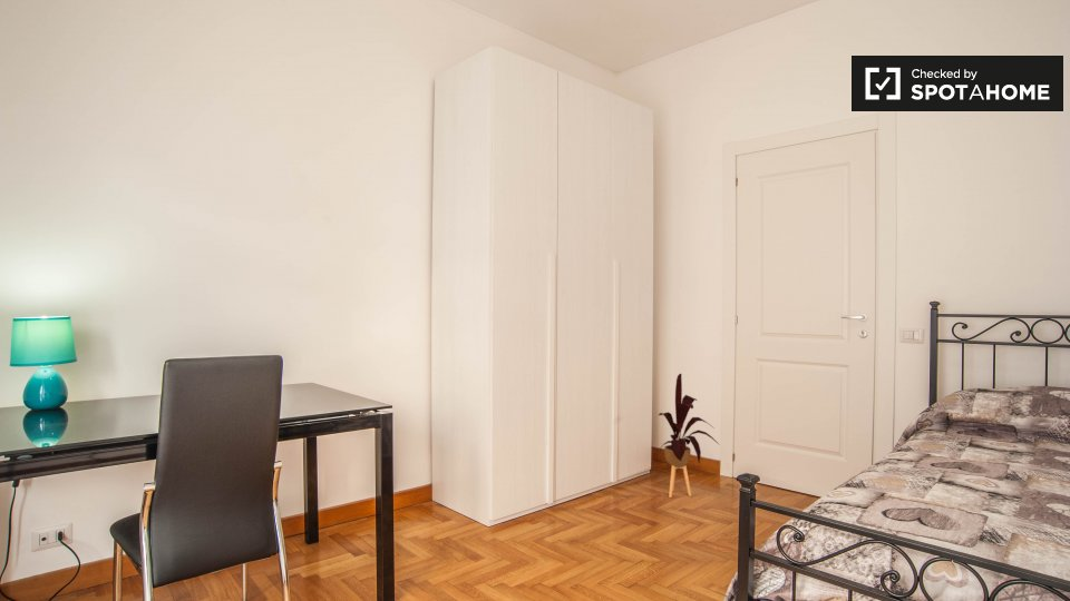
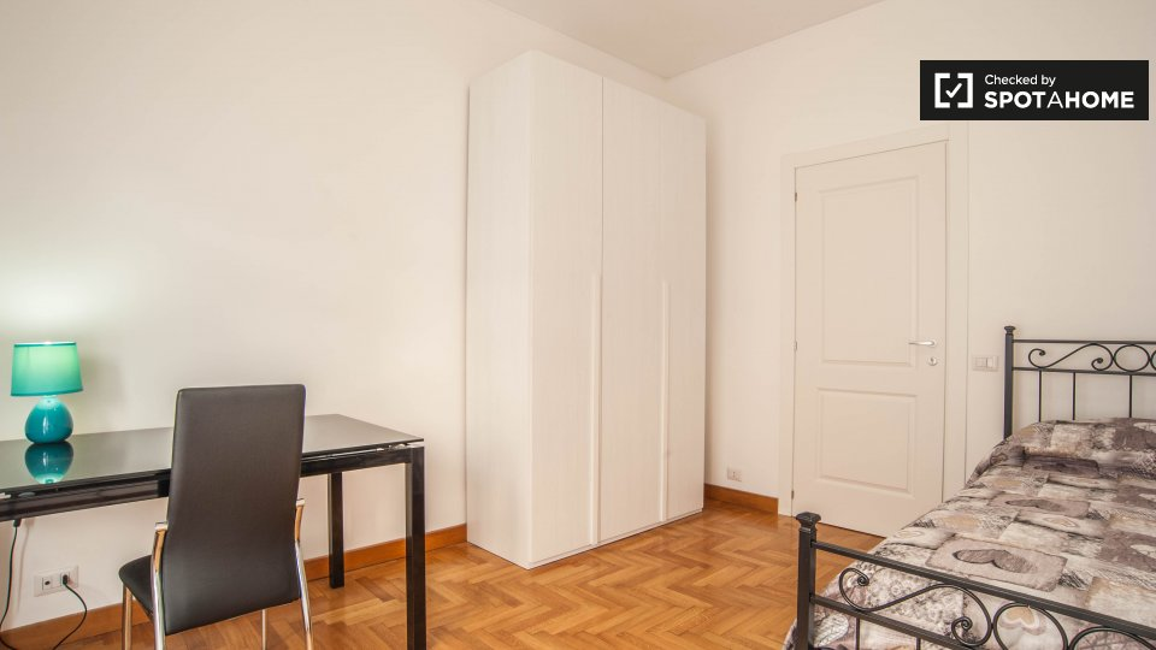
- house plant [656,373,721,499]
